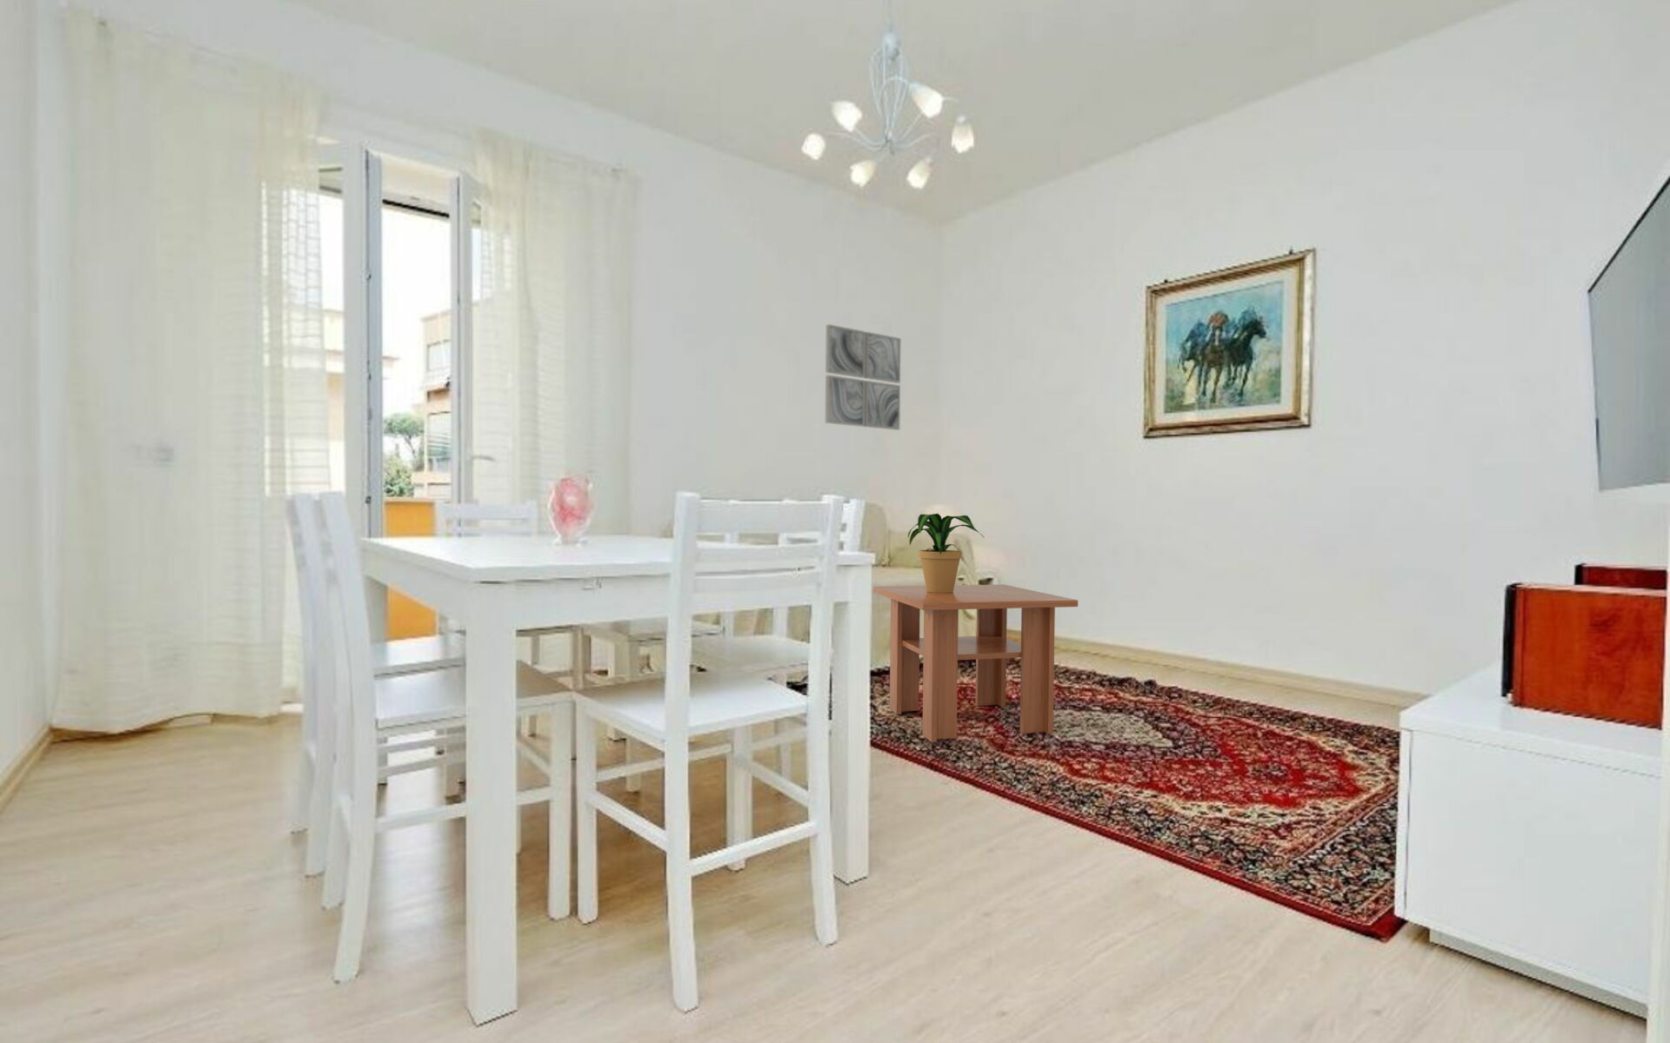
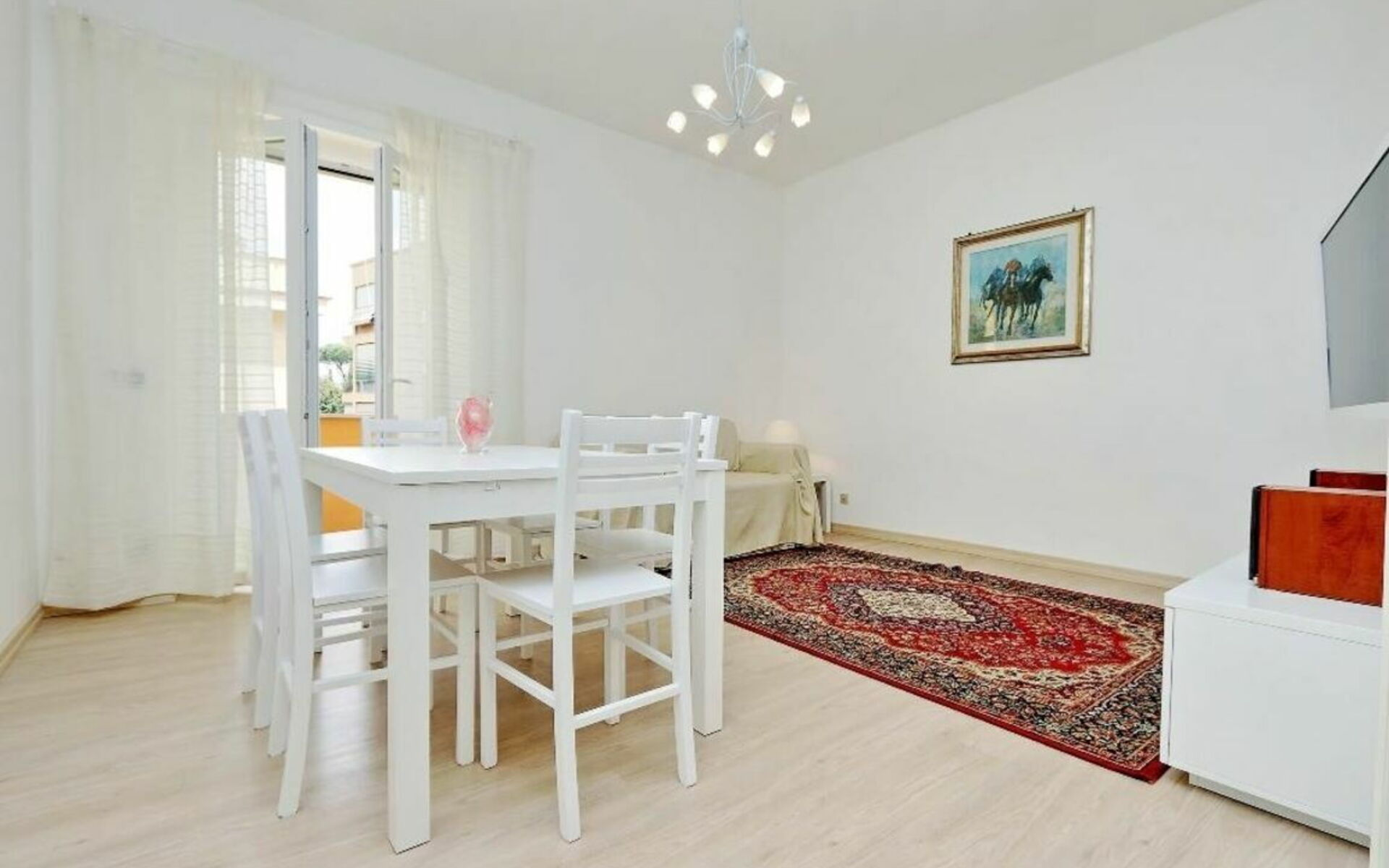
- coffee table [873,584,1078,743]
- wall art [825,323,902,431]
- potted plant [908,513,985,592]
